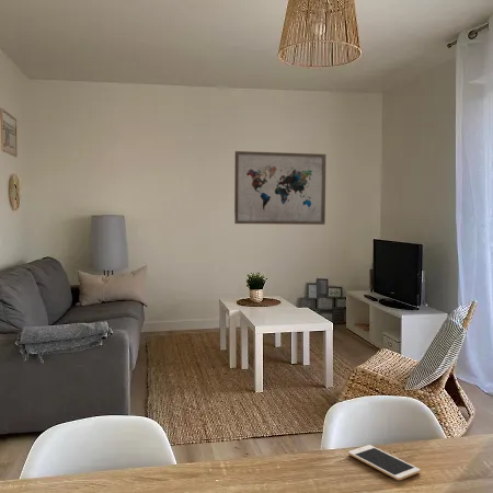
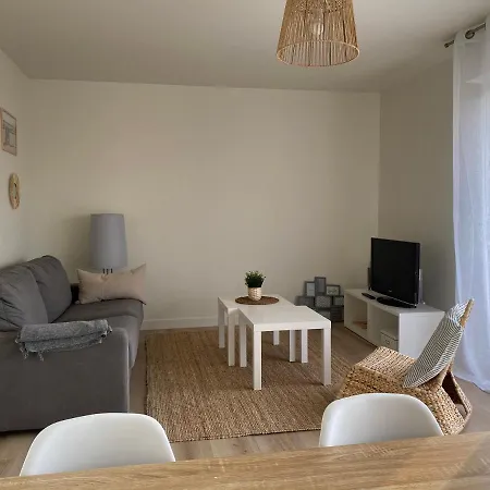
- cell phone [347,444,422,481]
- wall art [233,150,328,226]
